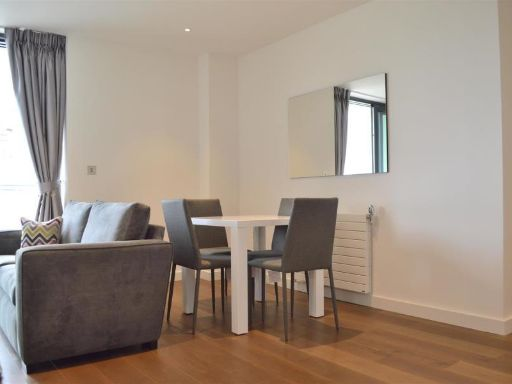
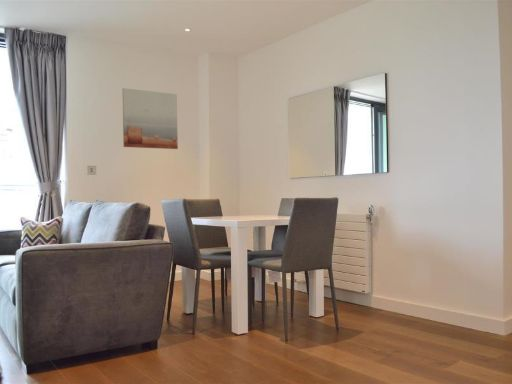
+ wall art [121,87,179,150]
